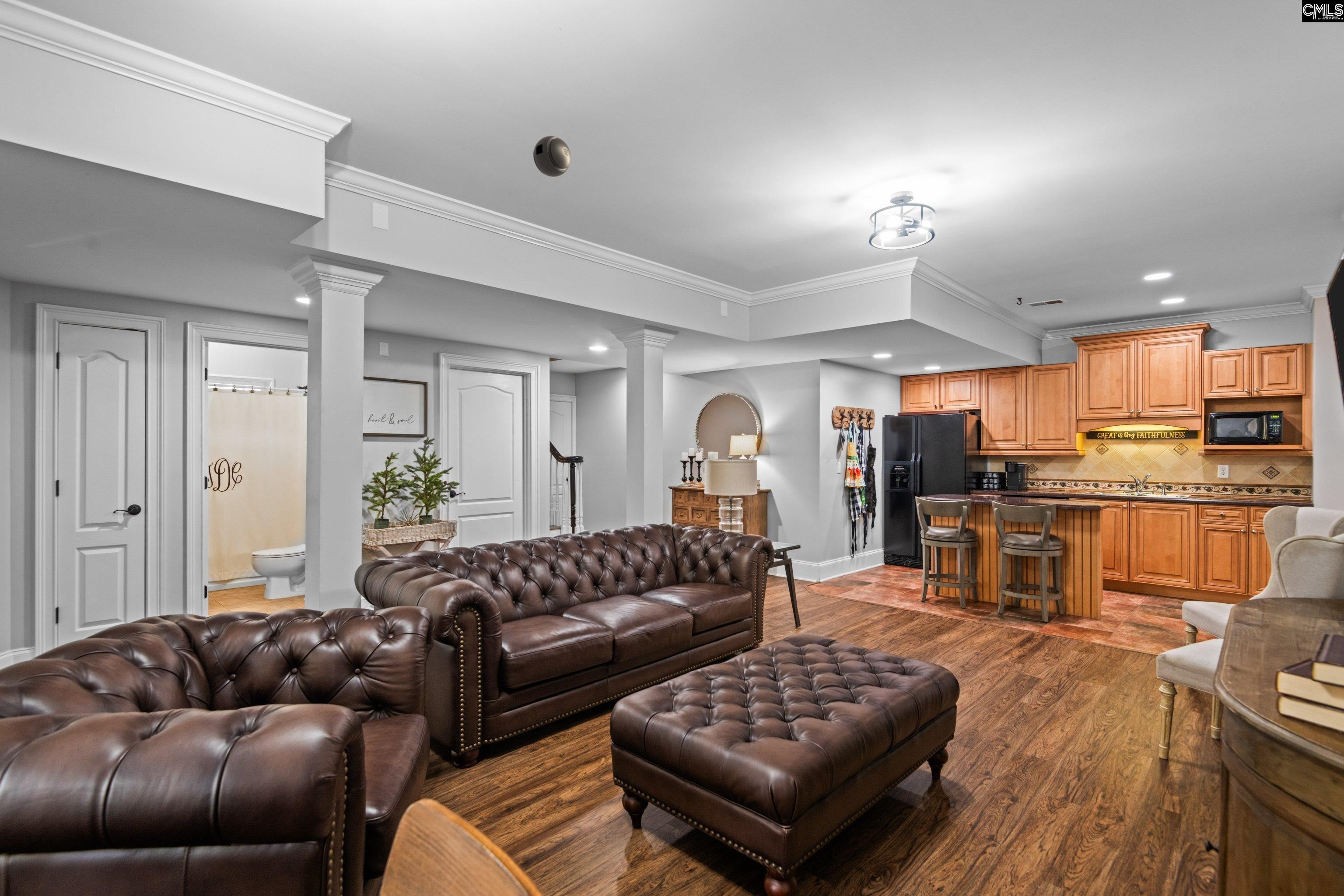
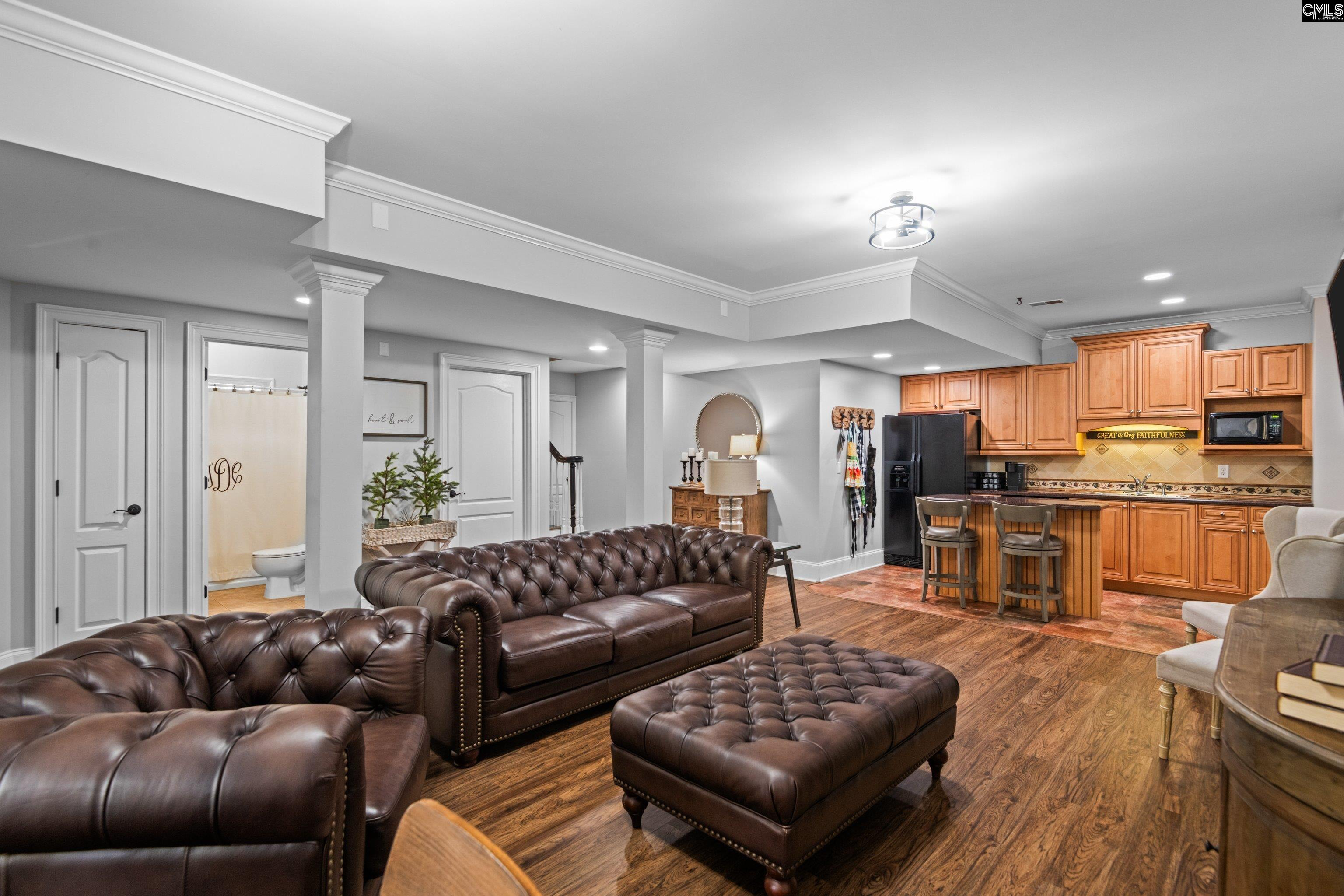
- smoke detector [533,136,571,177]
